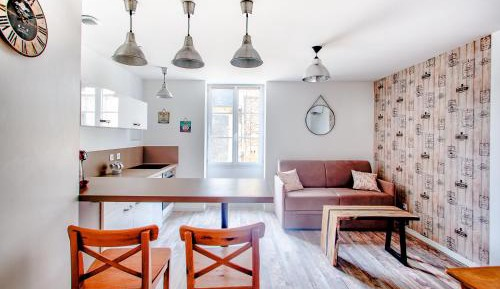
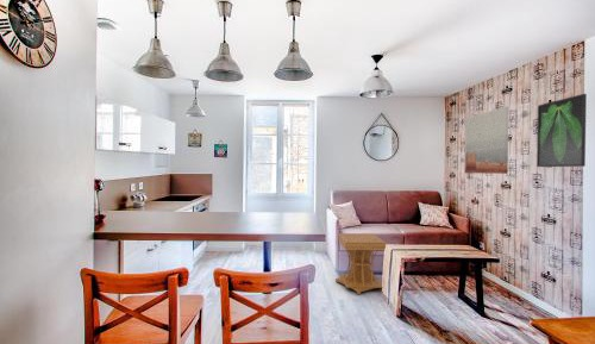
+ side table [334,232,387,295]
+ wall art [464,106,509,175]
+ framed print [536,93,588,168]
